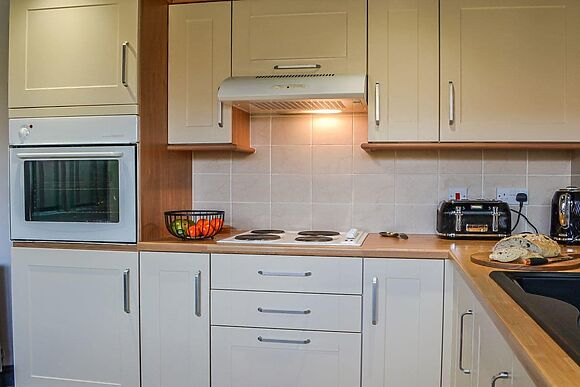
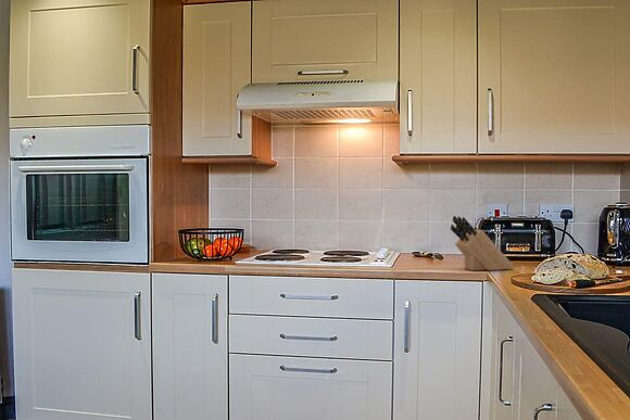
+ knife block [450,215,515,271]
